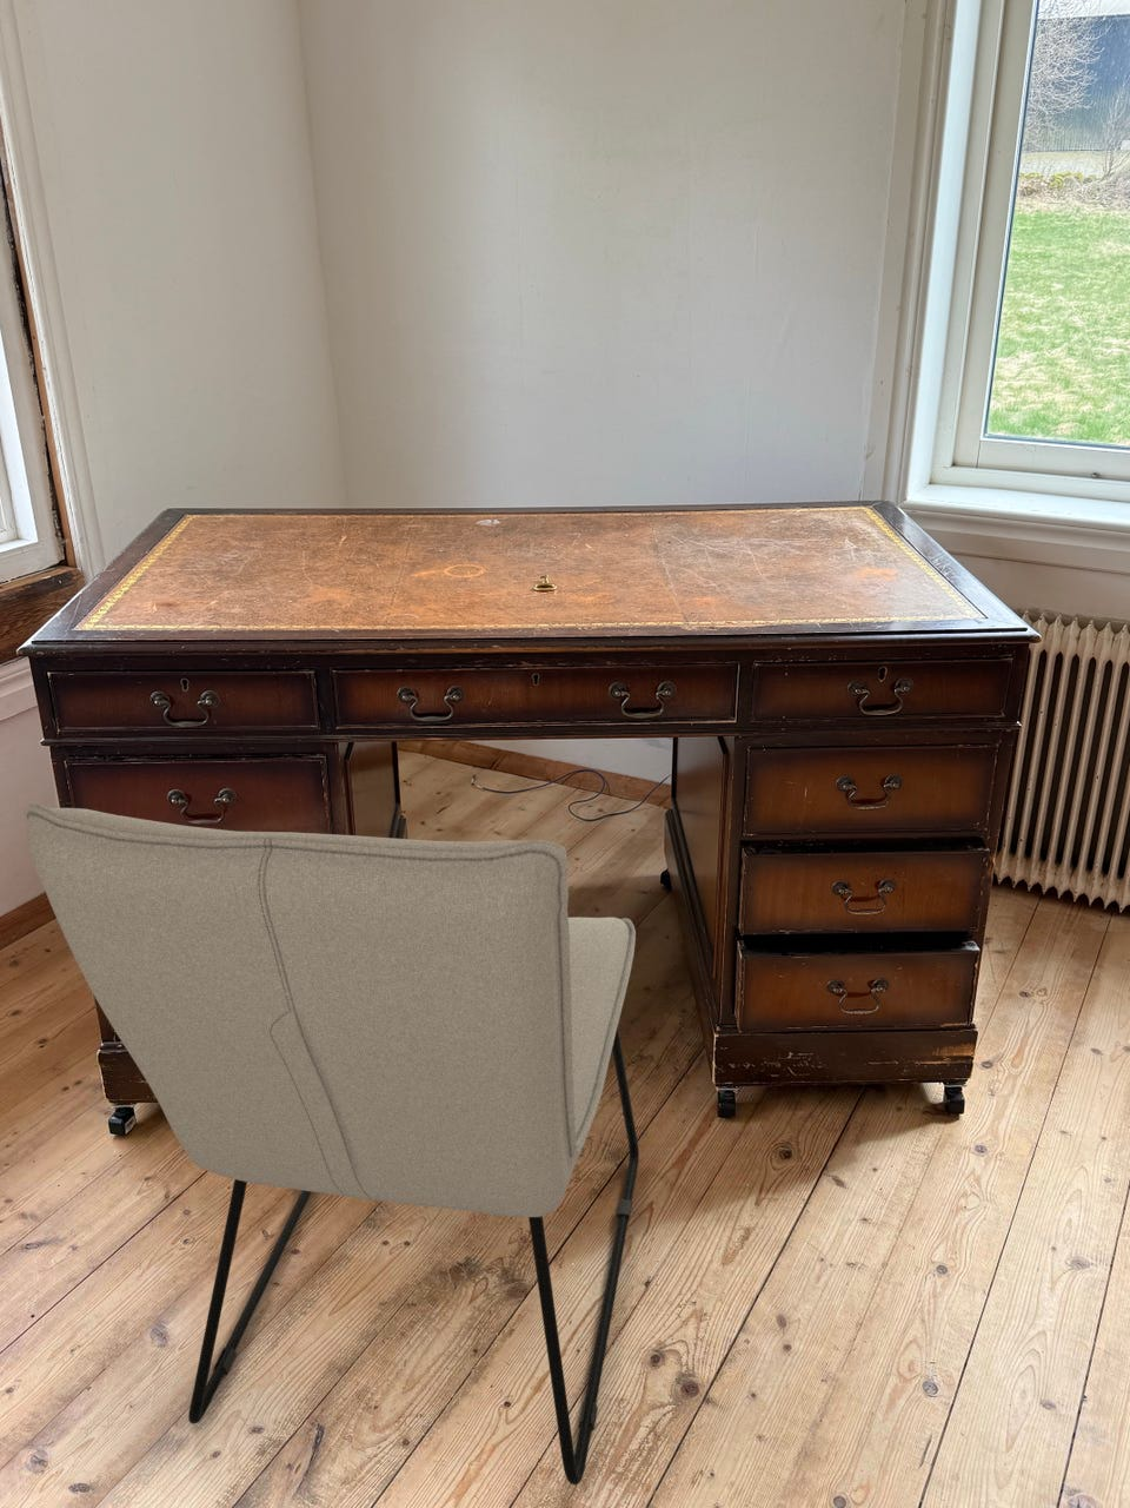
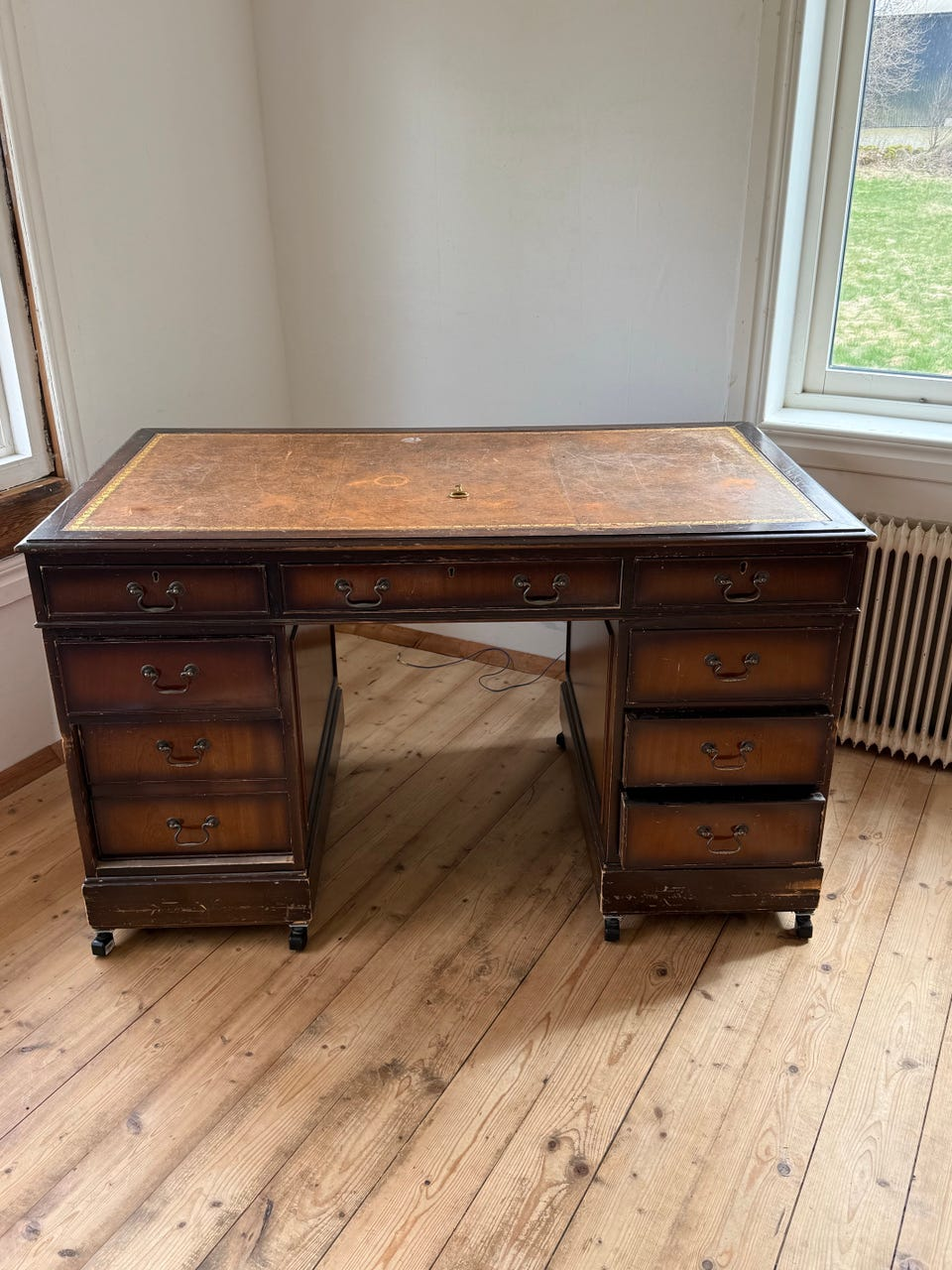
- chair [23,801,640,1485]
